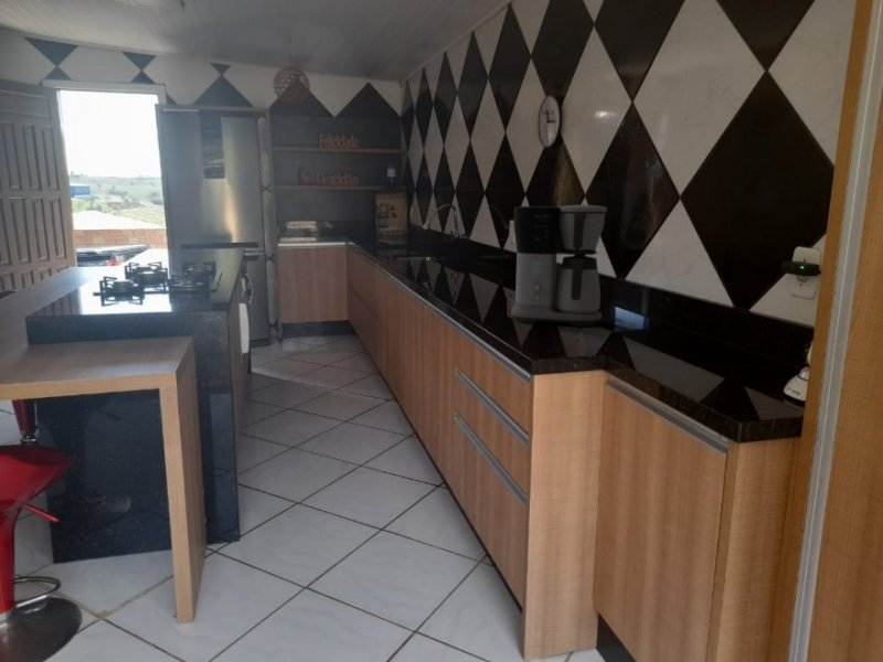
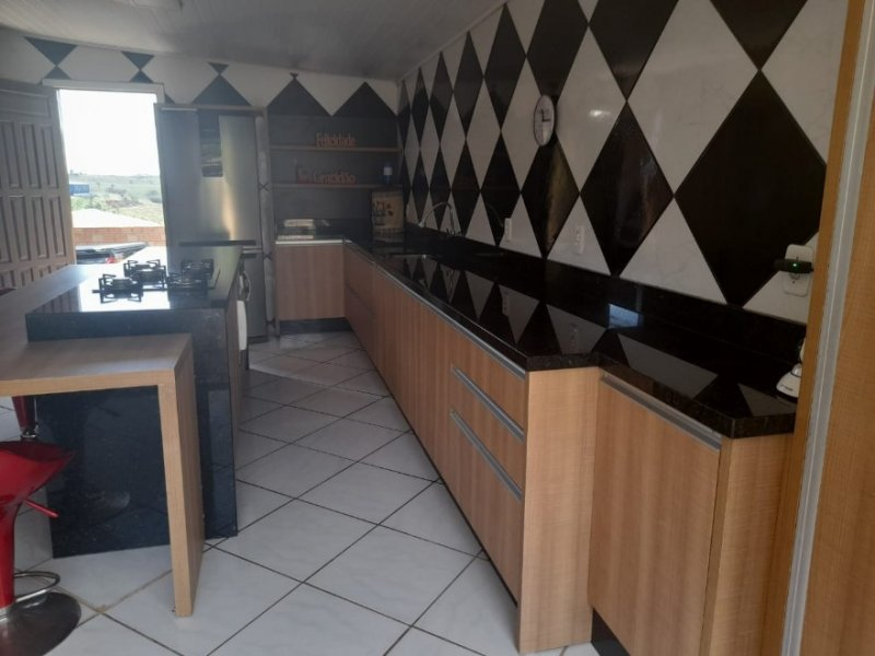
- coffee maker [510,204,608,328]
- pendant light [272,35,311,106]
